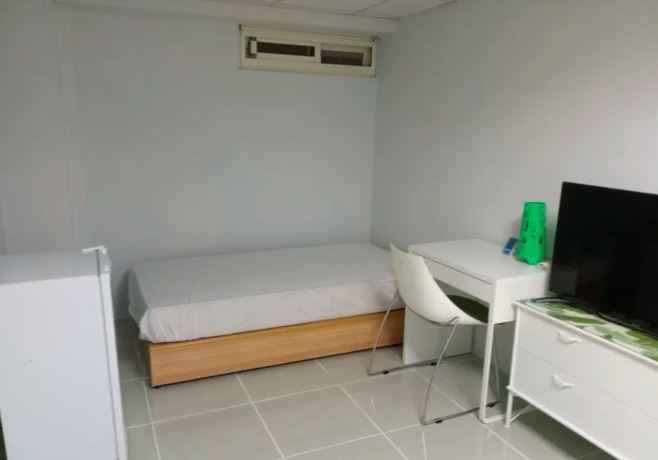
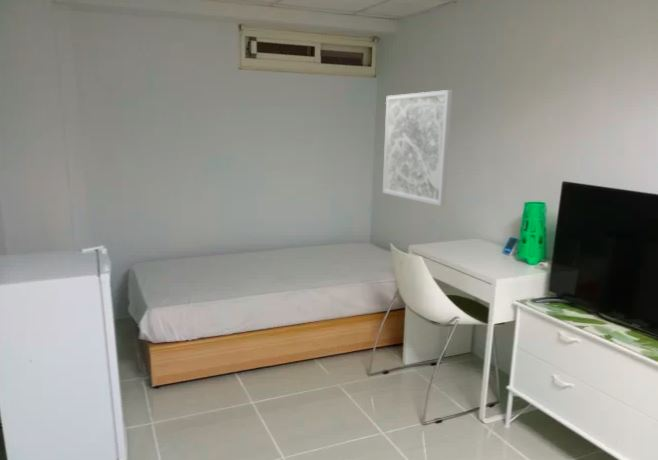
+ wall art [382,89,453,207]
